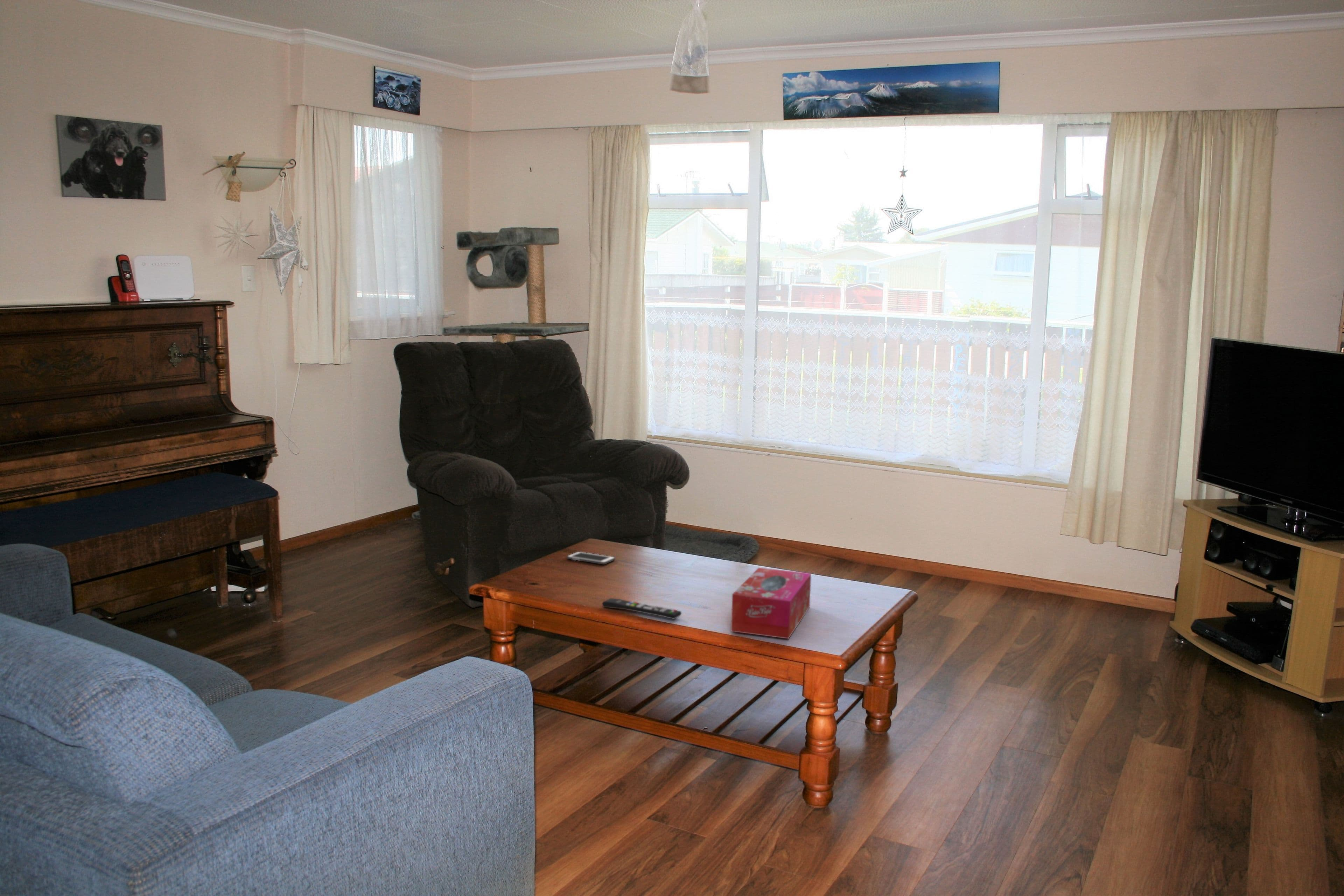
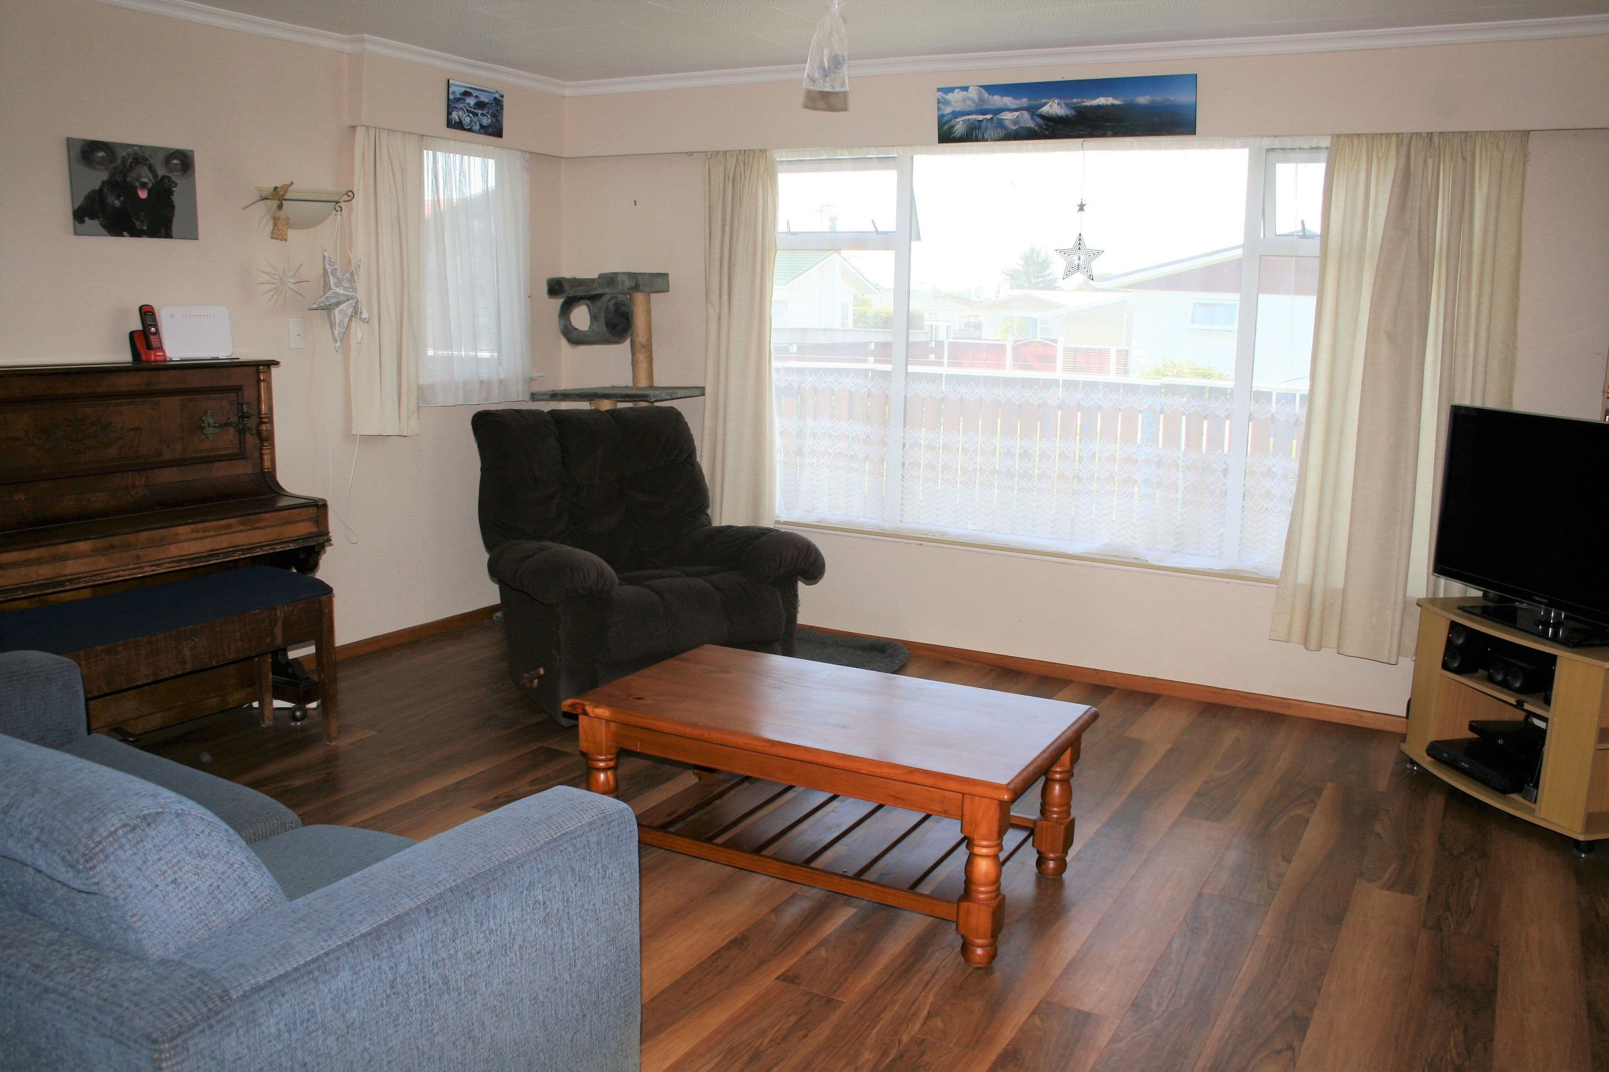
- remote control [601,598,682,619]
- tissue box [730,567,812,639]
- cell phone [566,551,616,565]
